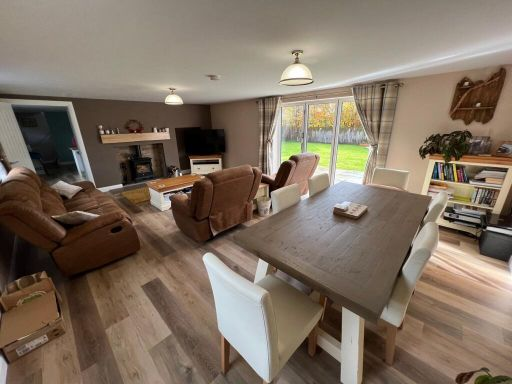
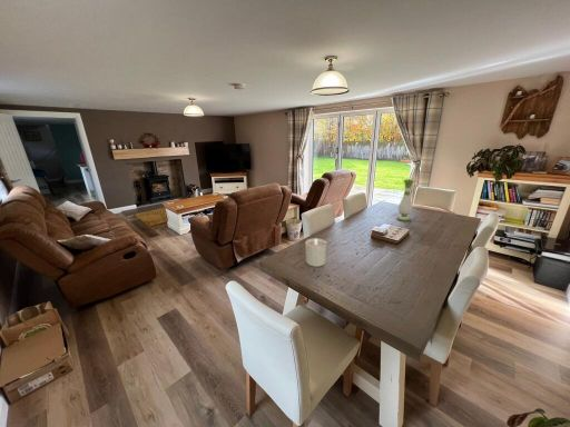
+ vase [395,178,415,222]
+ candle [304,237,327,268]
